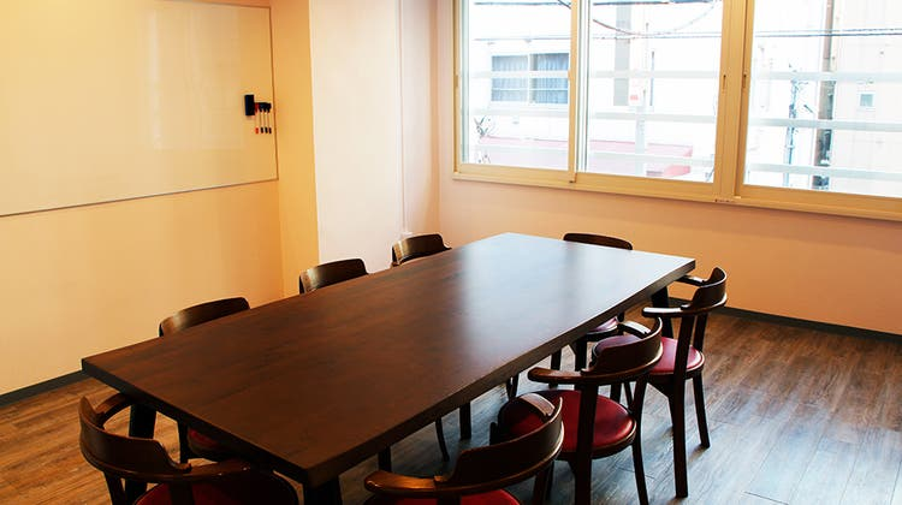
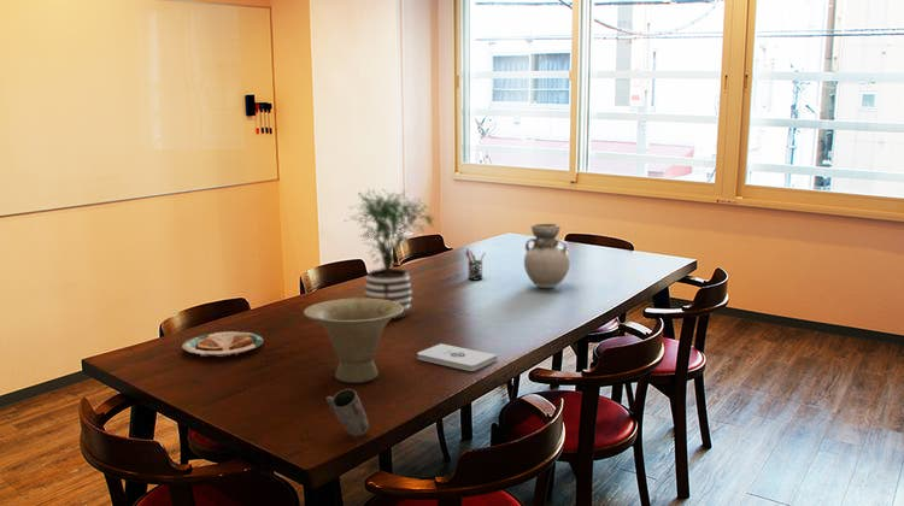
+ pen holder [464,247,487,281]
+ vase [523,223,571,289]
+ potted plant [345,188,438,320]
+ notepad [416,342,499,372]
+ mug [325,388,370,437]
+ bowl [303,296,404,384]
+ plate [181,330,264,358]
